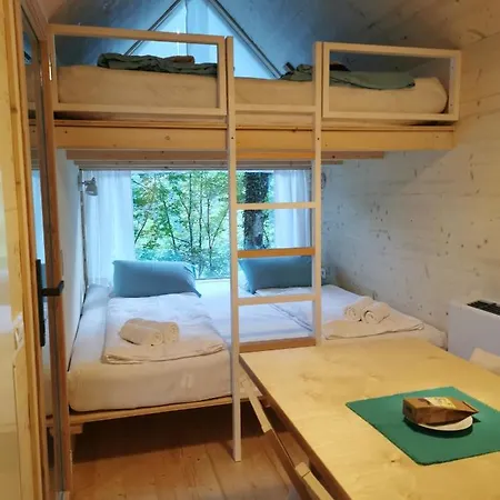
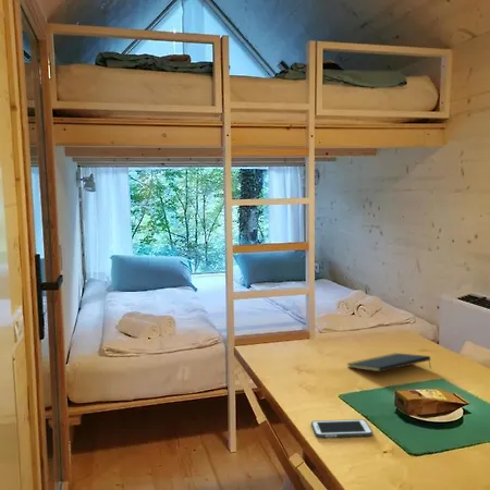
+ notepad [346,352,432,372]
+ cell phone [310,418,373,439]
